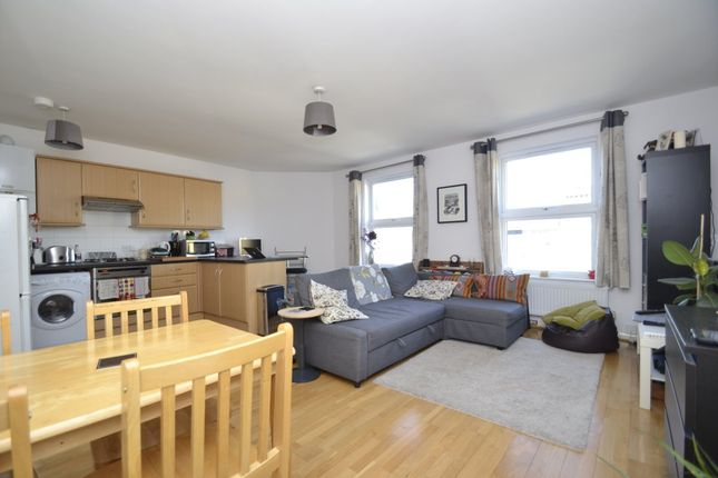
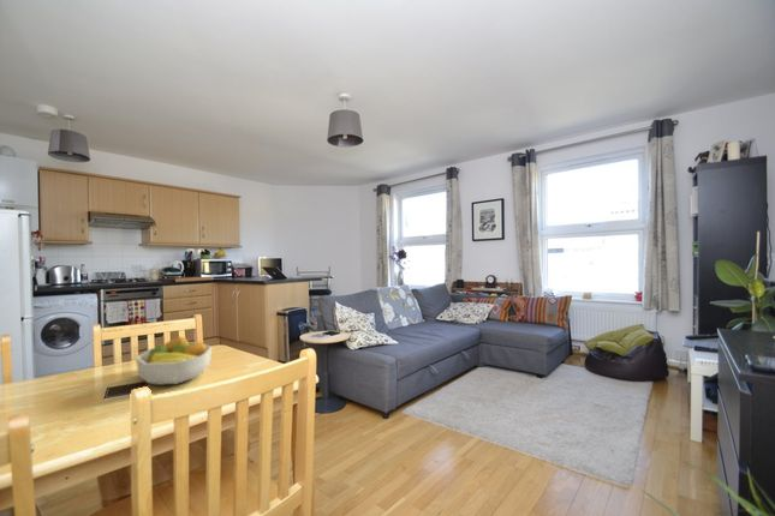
+ fruit bowl [135,335,213,386]
